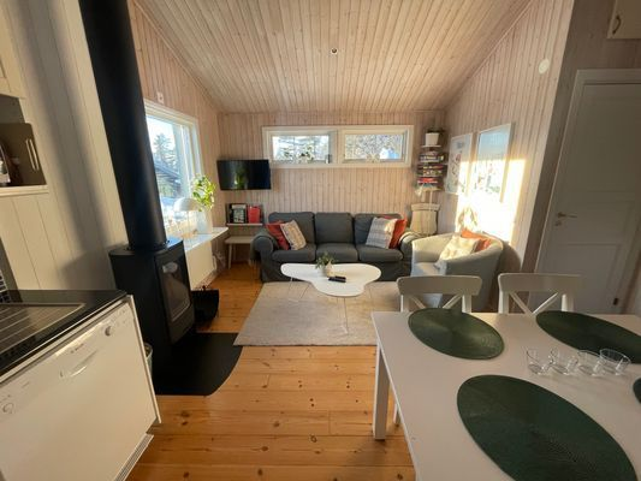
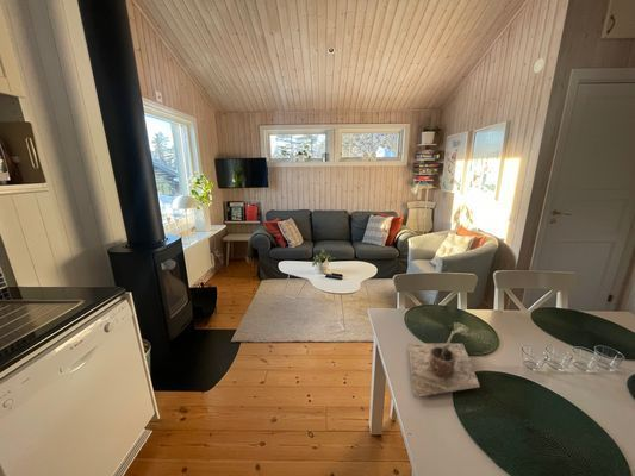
+ plant [407,321,481,399]
